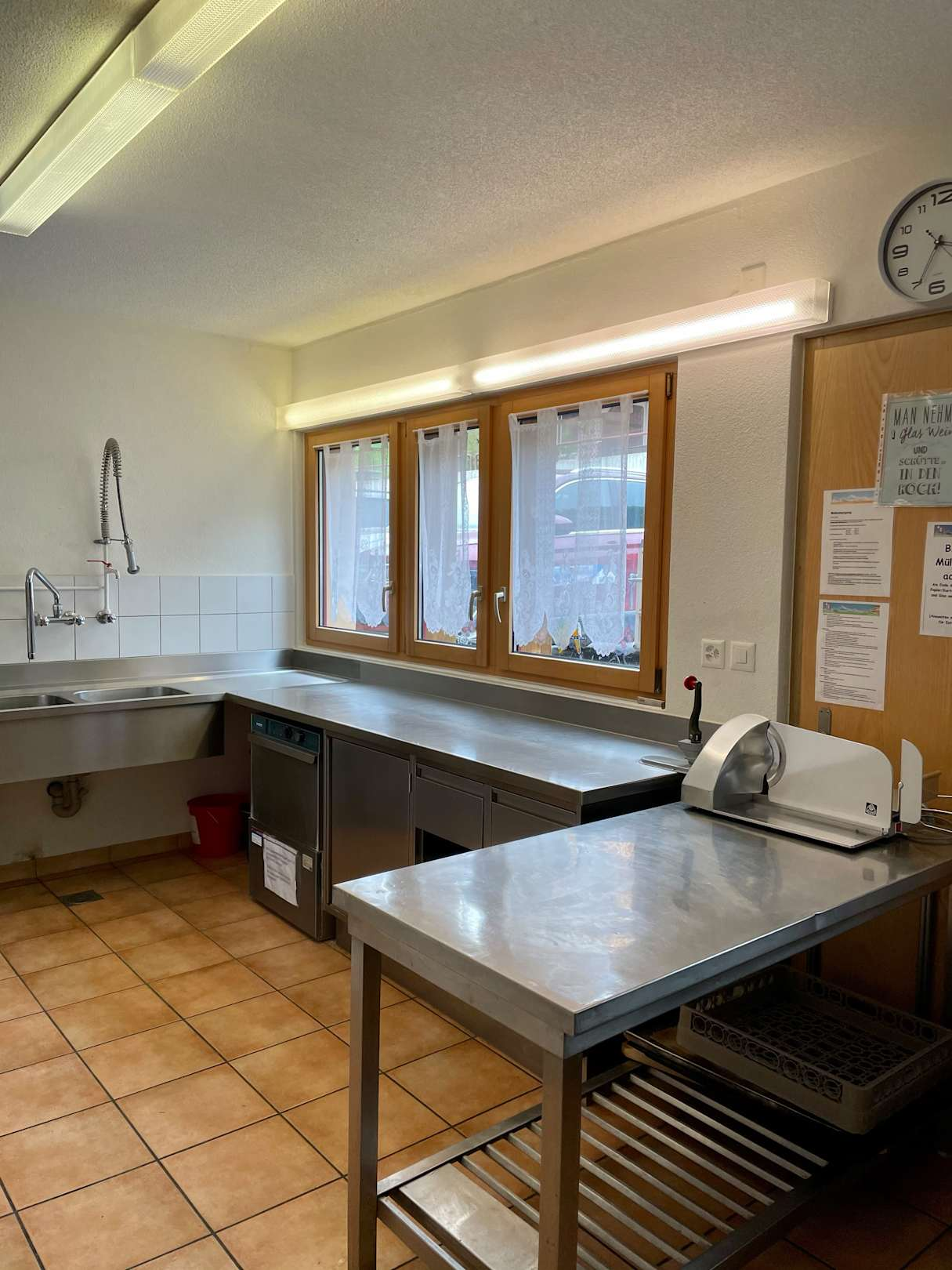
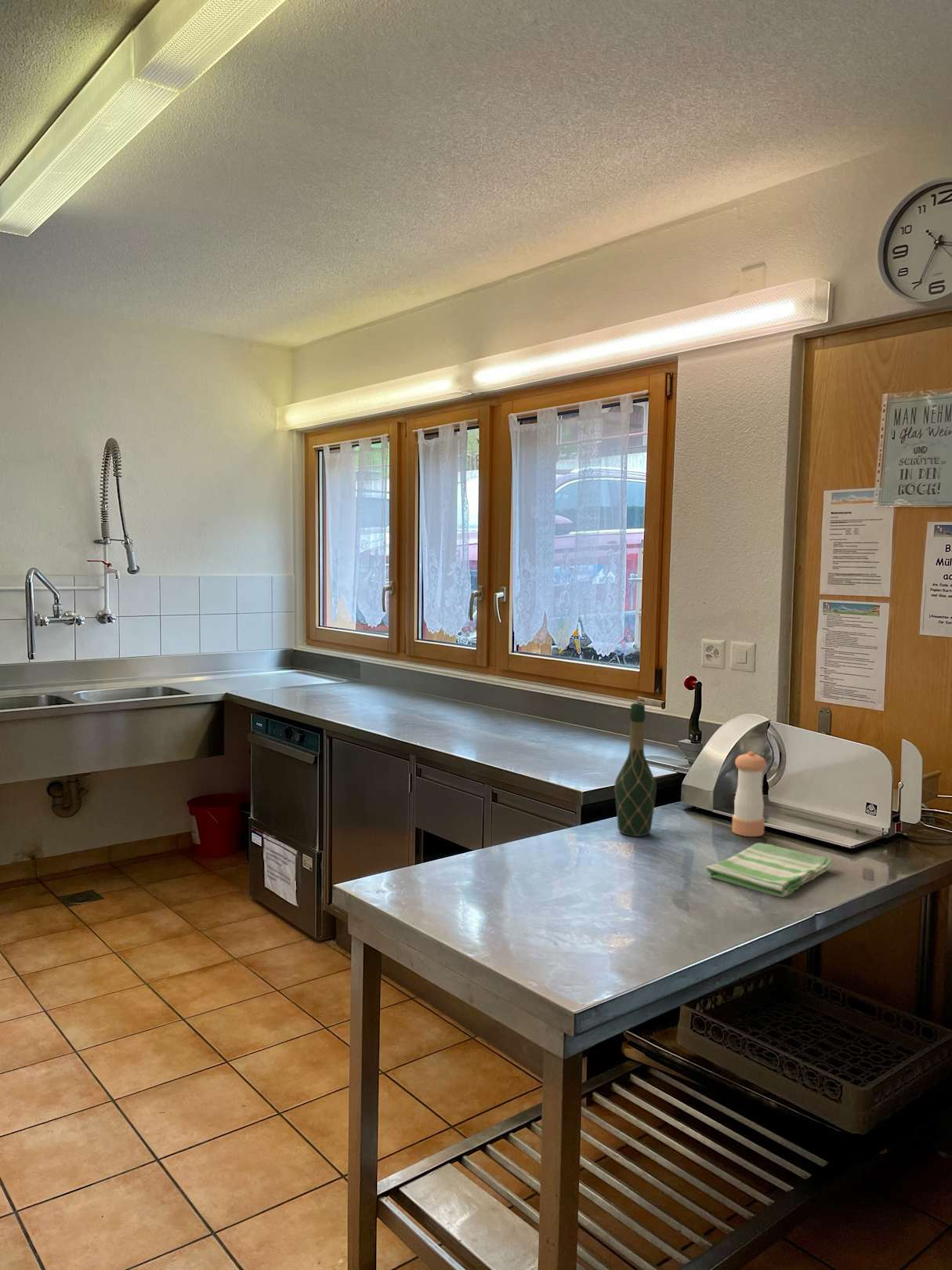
+ pepper shaker [731,750,767,837]
+ wine bottle [614,702,657,837]
+ dish towel [704,842,834,898]
